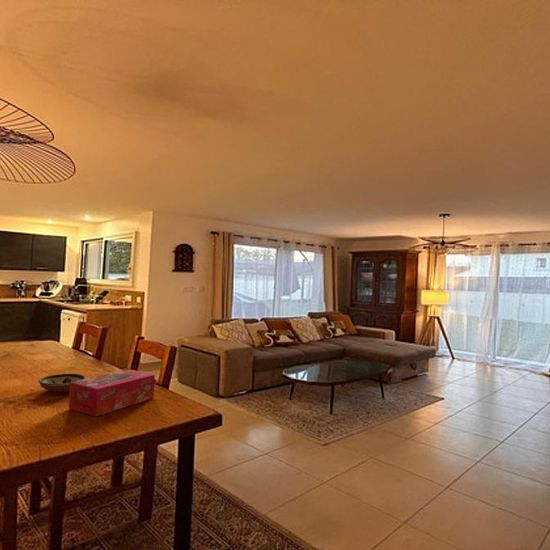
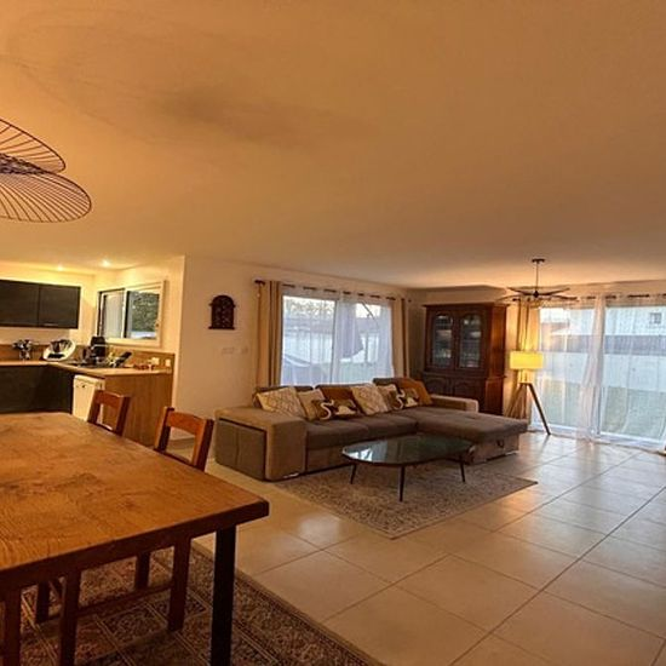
- tissue box [68,368,156,418]
- decorative bowl [38,373,88,393]
